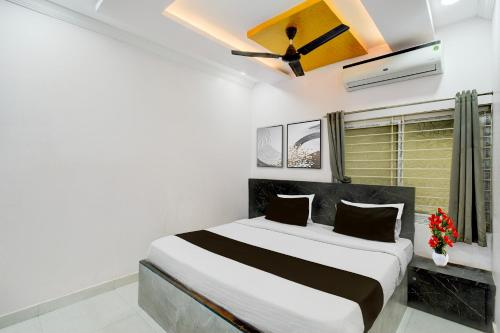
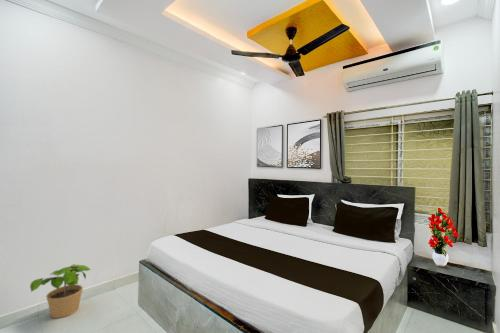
+ potted plant [29,263,92,319]
